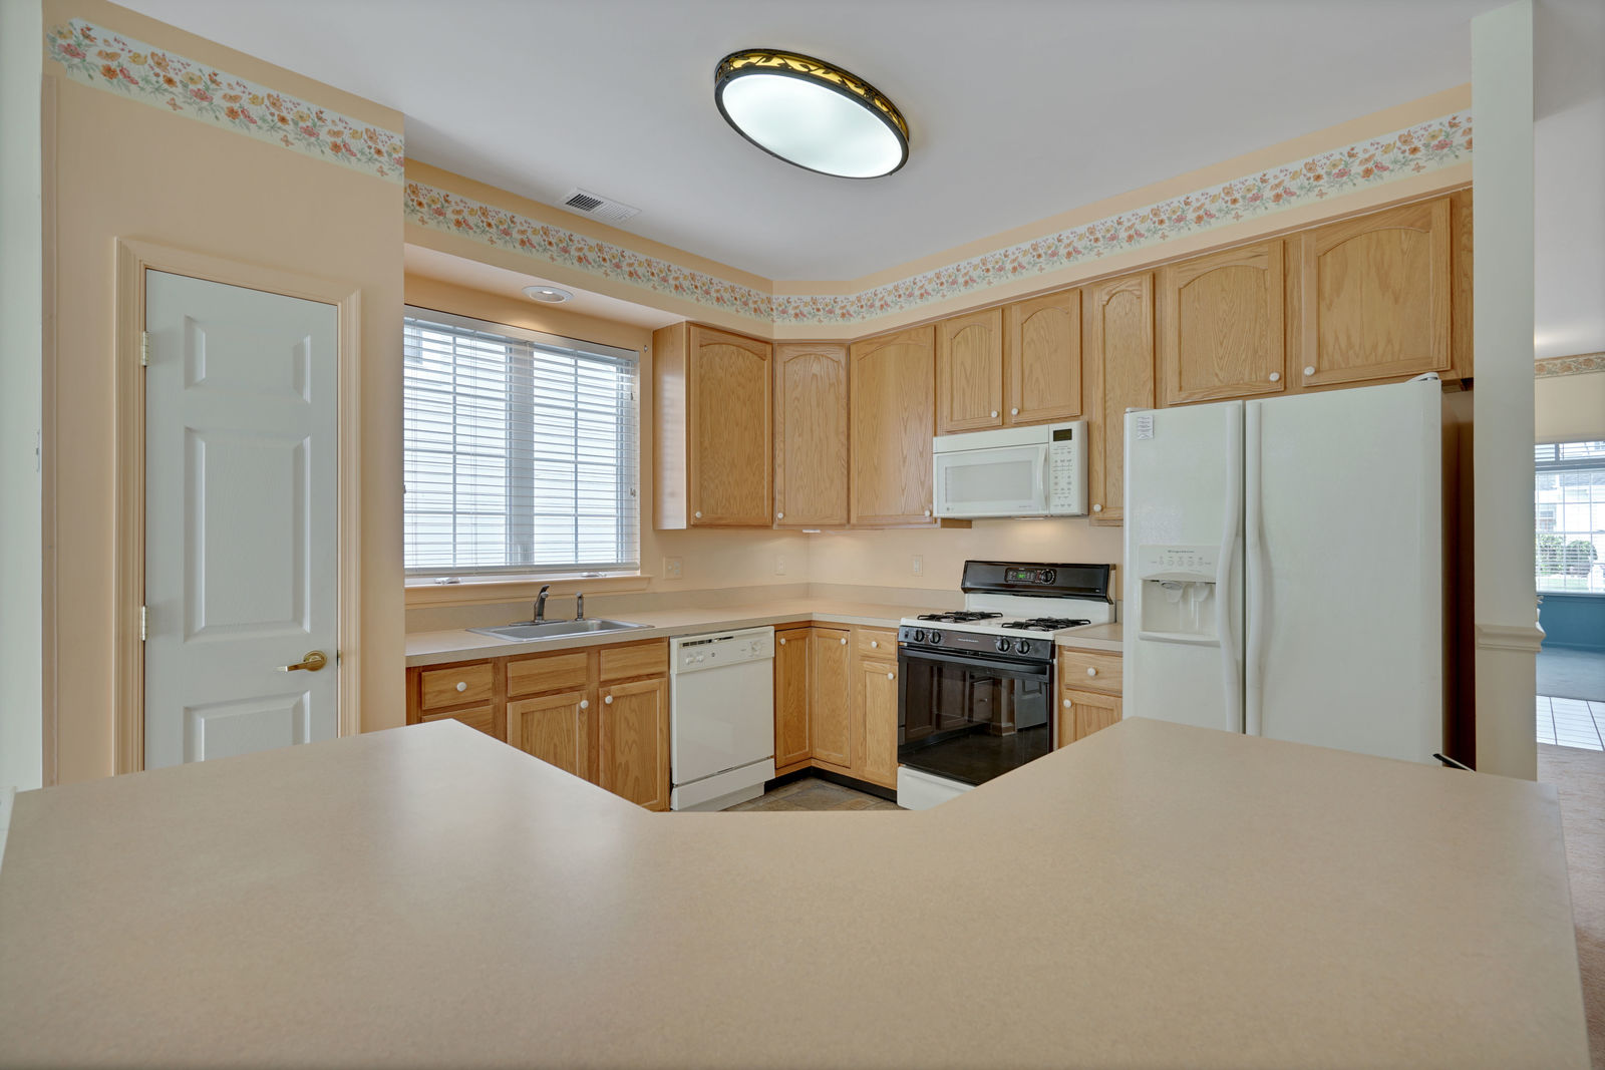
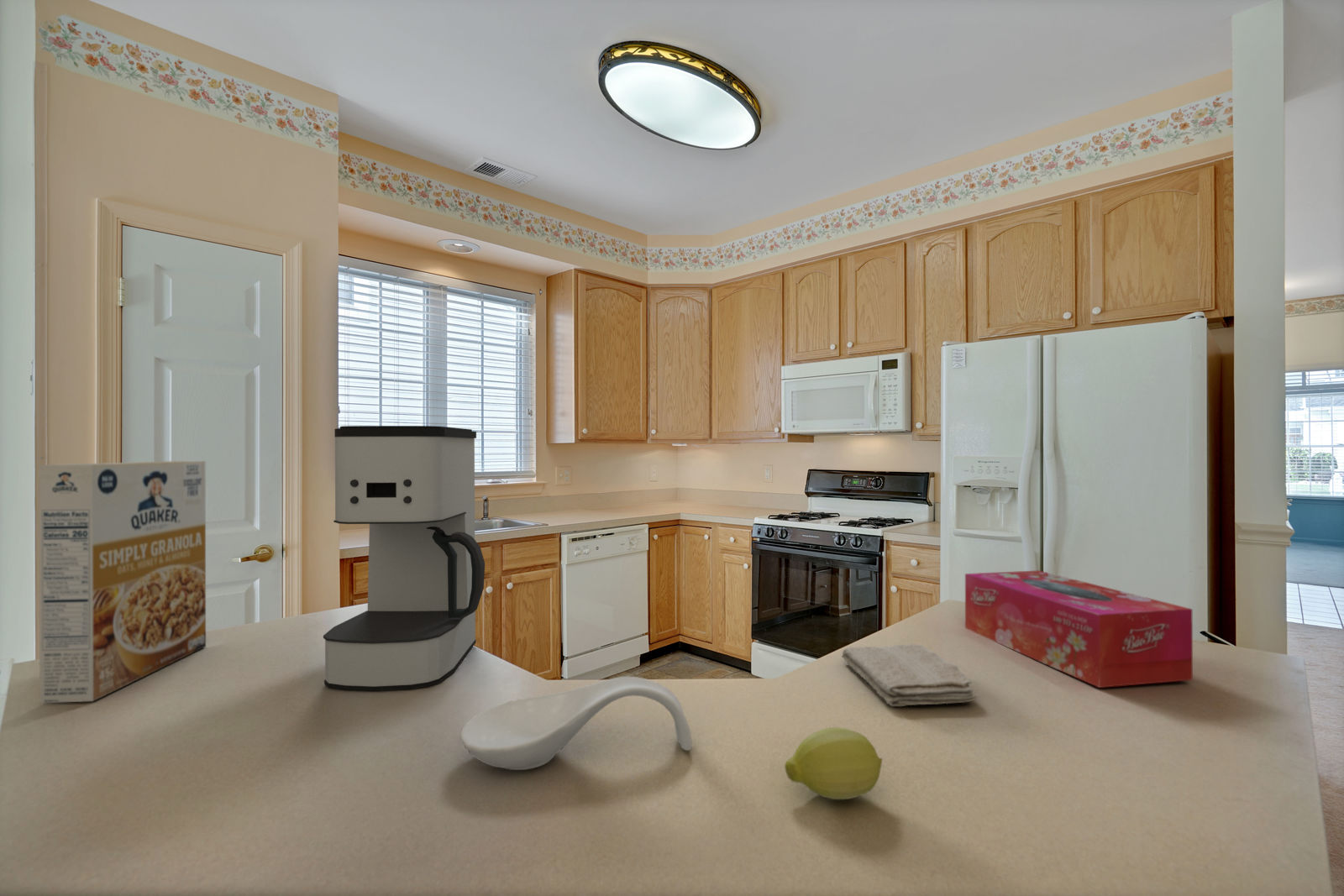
+ spoon rest [459,676,693,771]
+ washcloth [841,643,977,707]
+ fruit [784,726,883,800]
+ cereal box [38,460,207,704]
+ coffee maker [323,425,486,691]
+ tissue box [964,569,1194,689]
